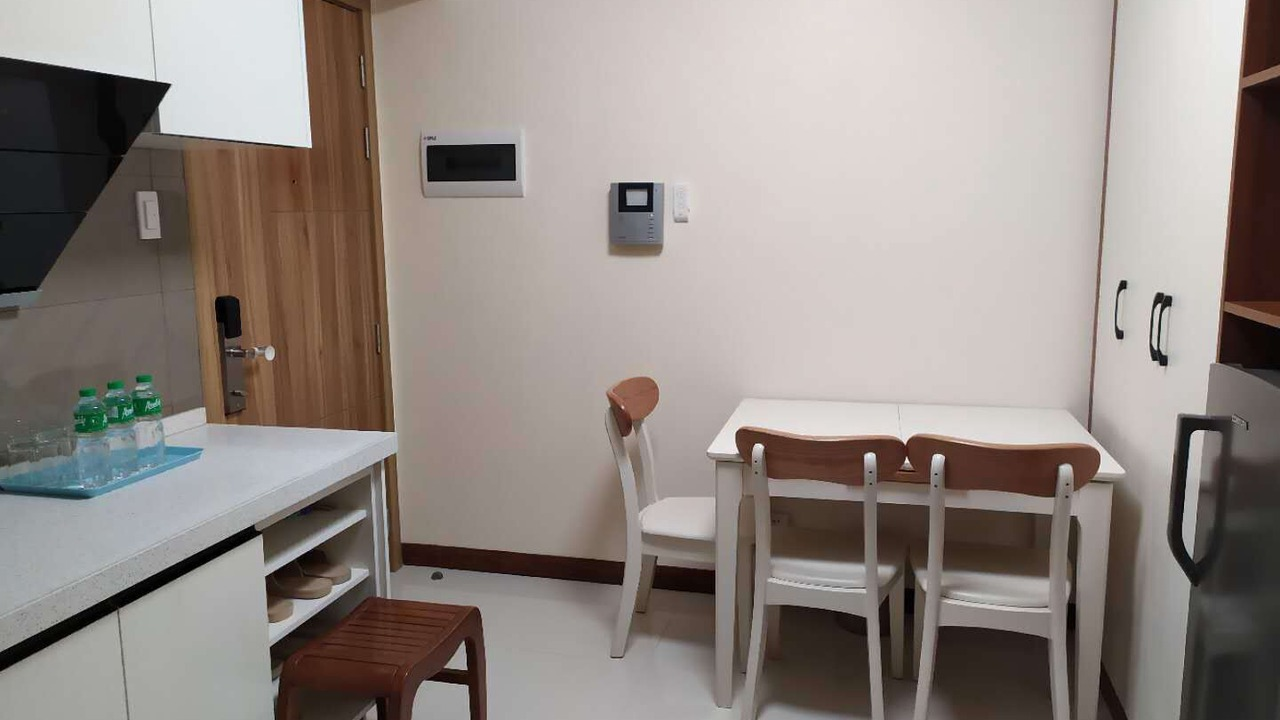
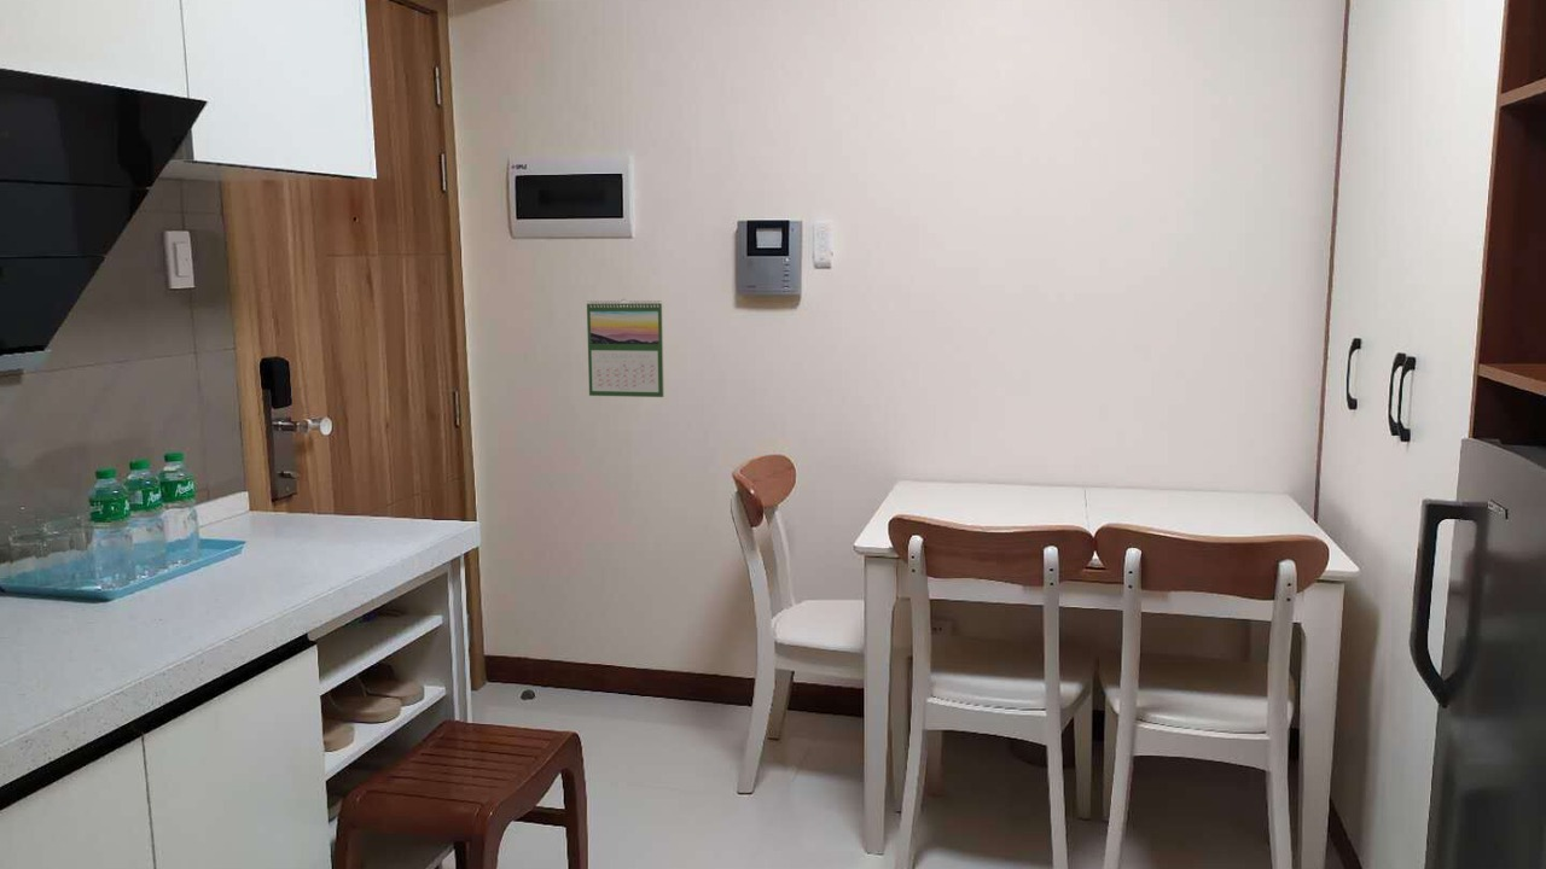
+ calendar [586,298,666,398]
